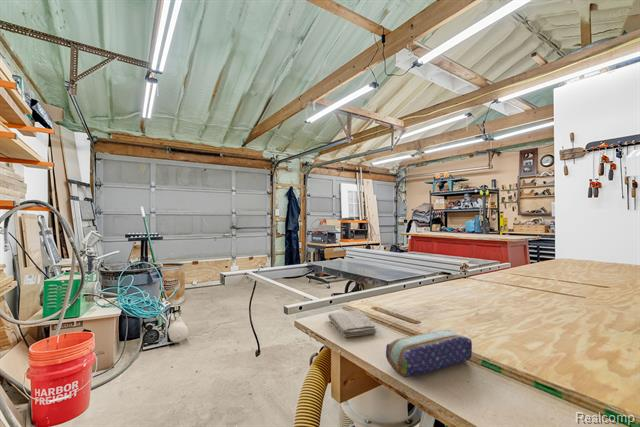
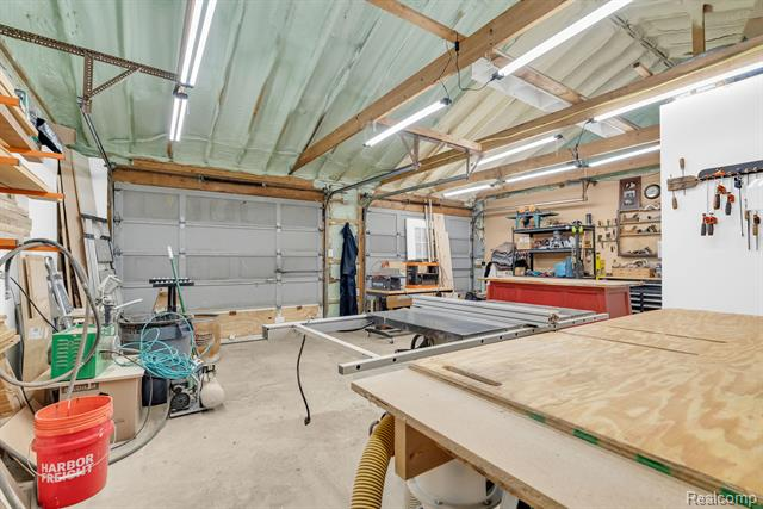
- pencil case [385,329,473,378]
- washcloth [327,309,378,338]
